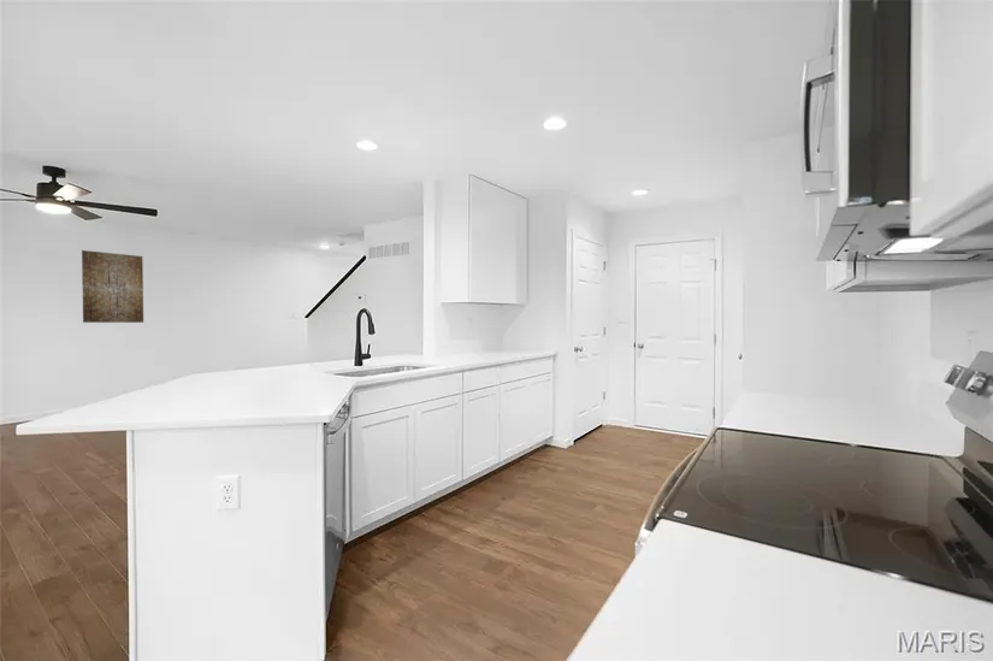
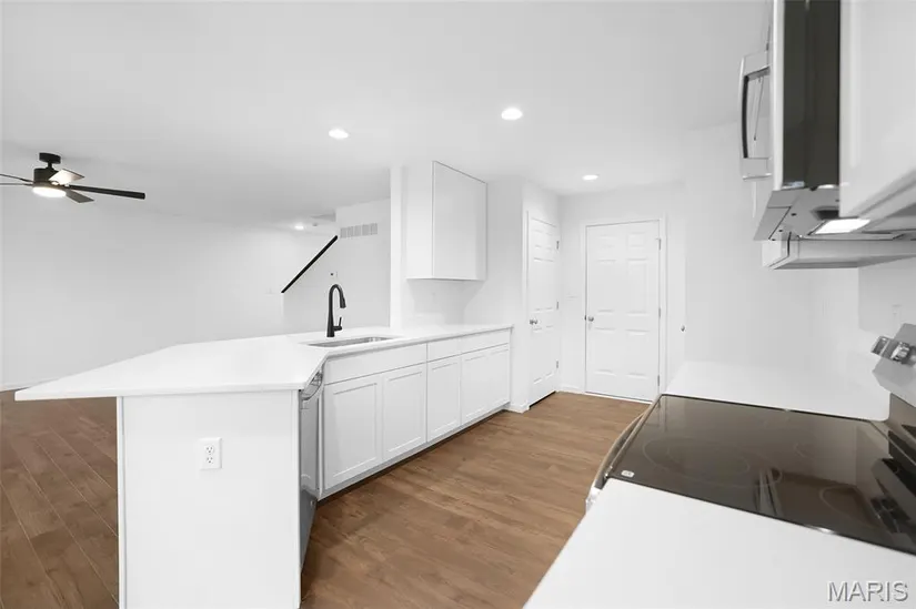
- wall art [81,249,144,324]
